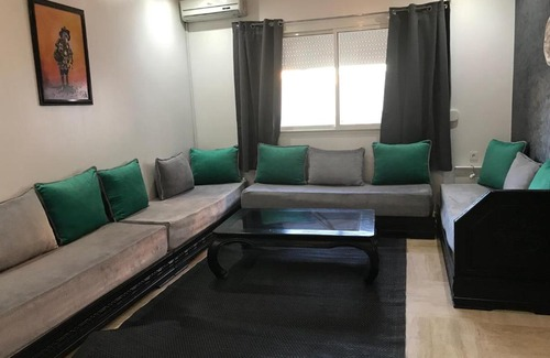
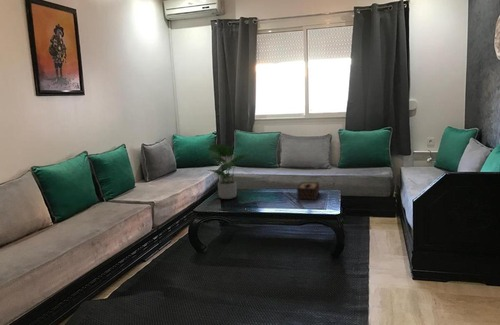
+ tissue box [296,181,320,201]
+ potted plant [207,143,248,200]
